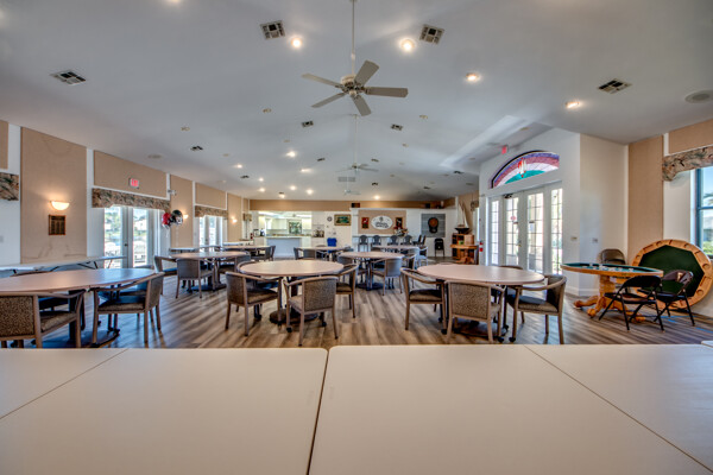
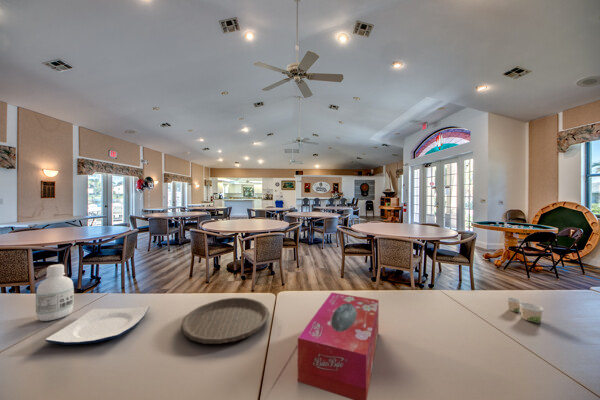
+ bottle [35,263,75,322]
+ plate [180,297,270,344]
+ paper cup [506,297,545,324]
+ plate [45,305,151,346]
+ tissue box [297,292,380,400]
